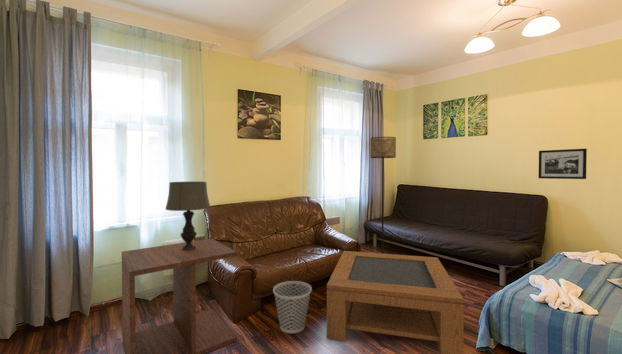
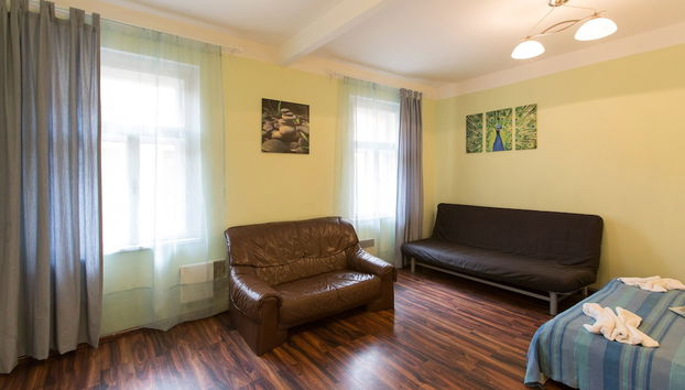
- side table [121,237,238,354]
- coffee table [326,250,465,354]
- wastebasket [272,280,313,334]
- picture frame [538,148,588,180]
- floor lamp [370,136,397,254]
- table lamp [165,181,211,251]
